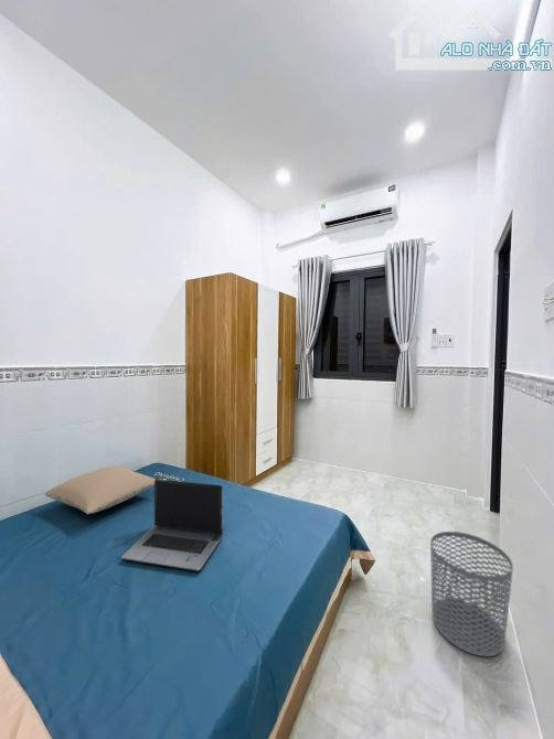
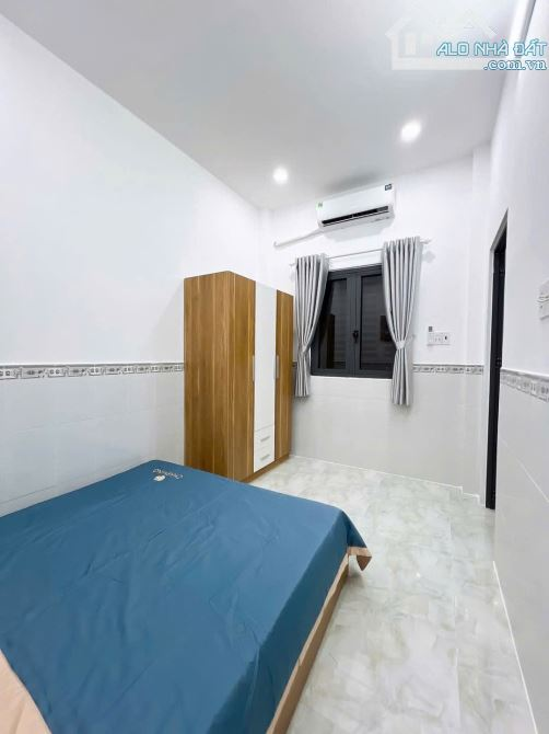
- waste bin [429,531,514,657]
- pillow [44,465,157,515]
- laptop computer [120,478,224,571]
